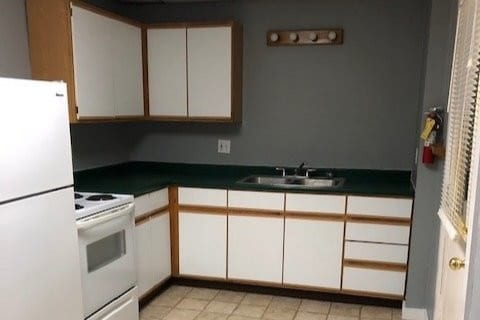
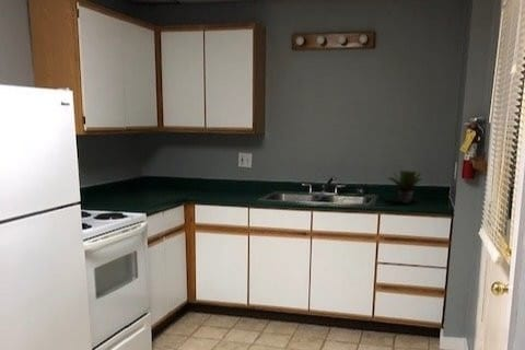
+ potted plant [386,170,424,205]
